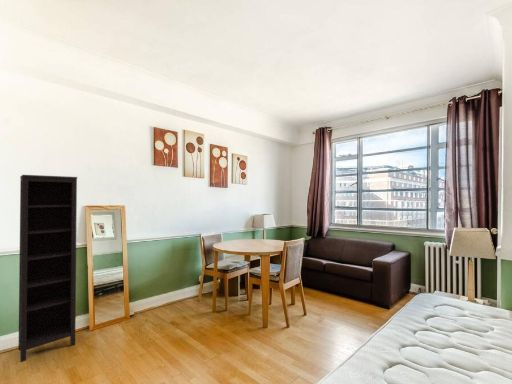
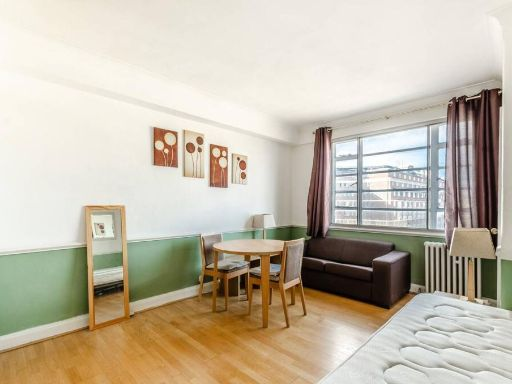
- bookcase [17,174,78,363]
